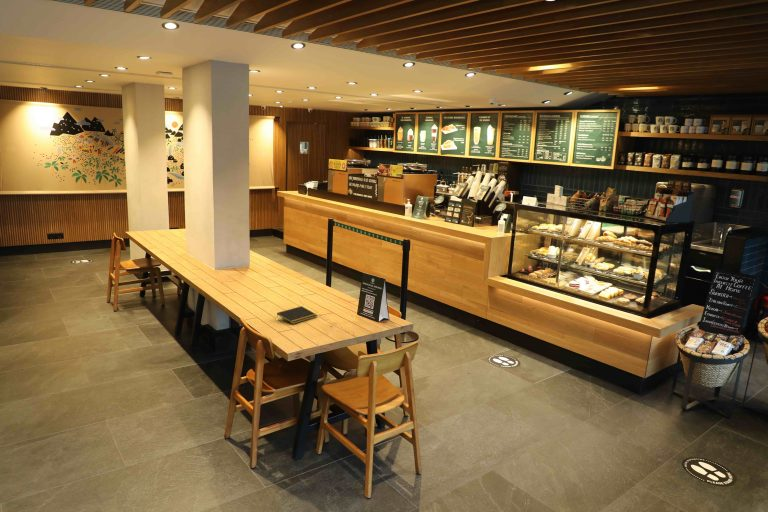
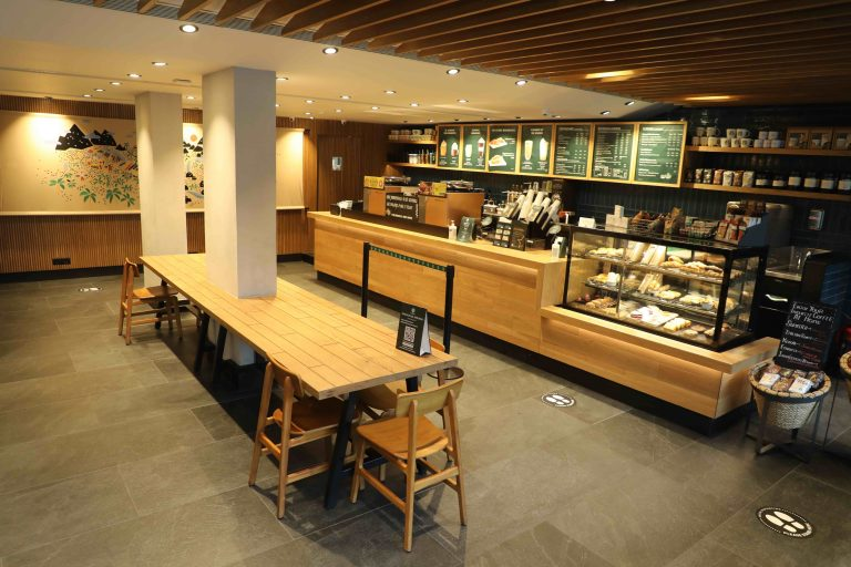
- notepad [276,305,318,325]
